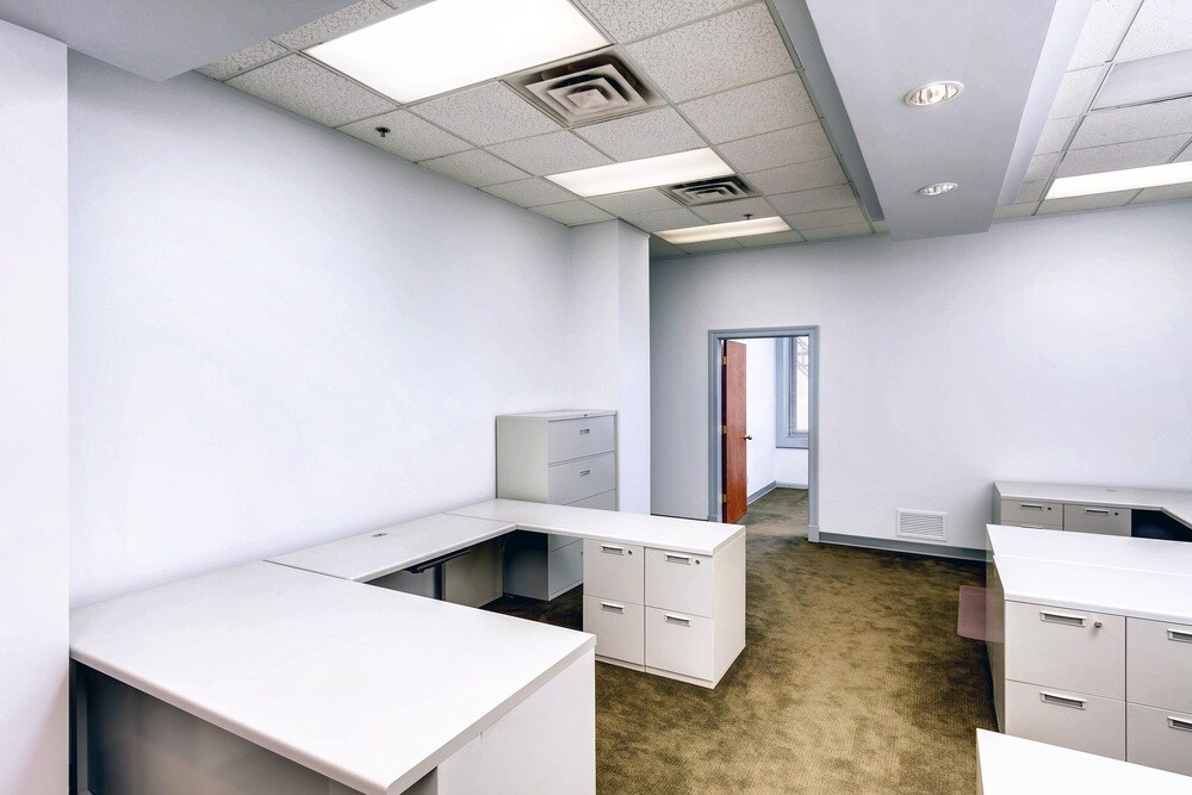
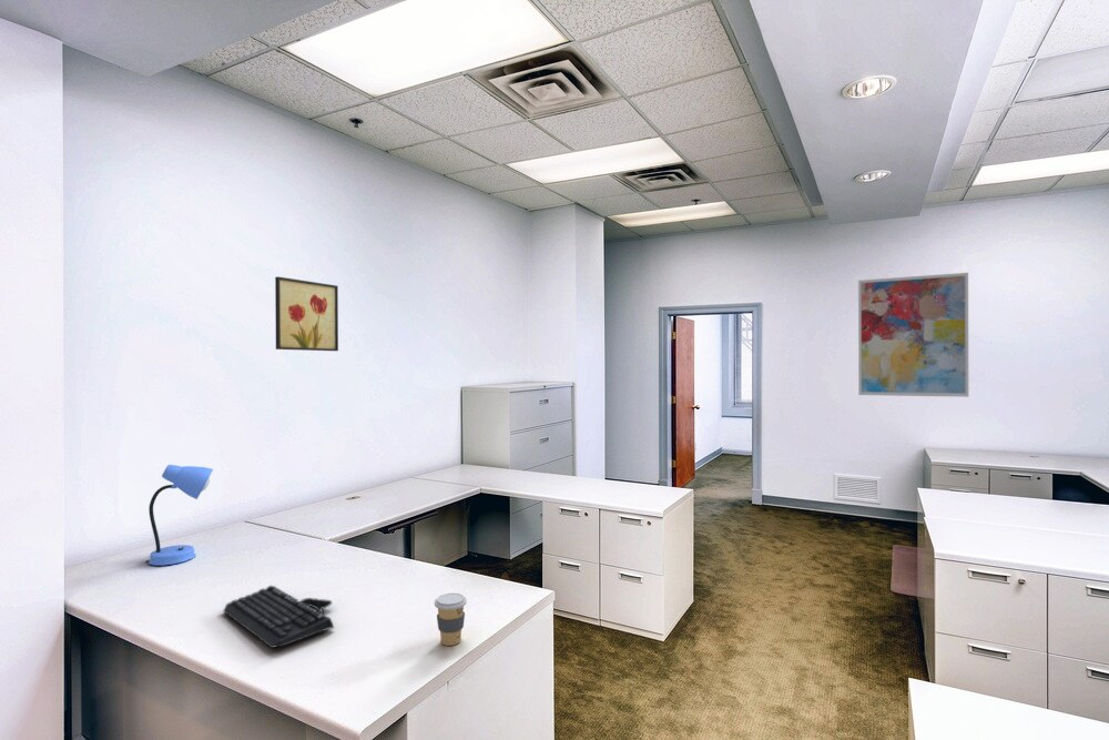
+ wall art [857,272,969,398]
+ keyboard [222,585,335,649]
+ wall art [274,276,339,352]
+ desk lamp [144,464,214,567]
+ coffee cup [434,592,468,647]
